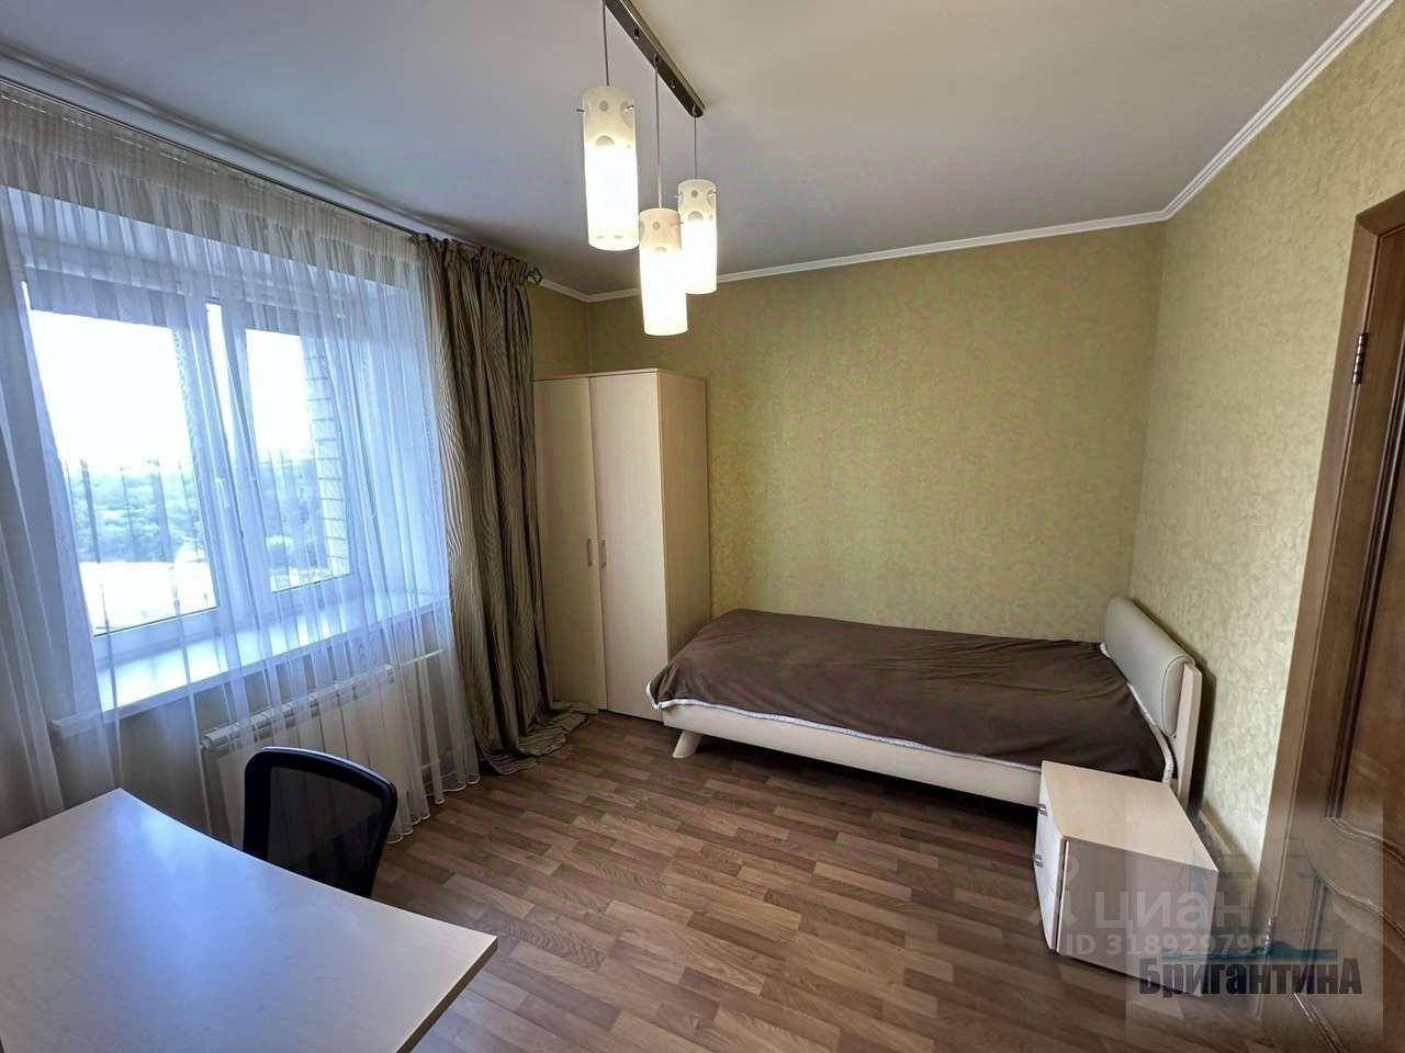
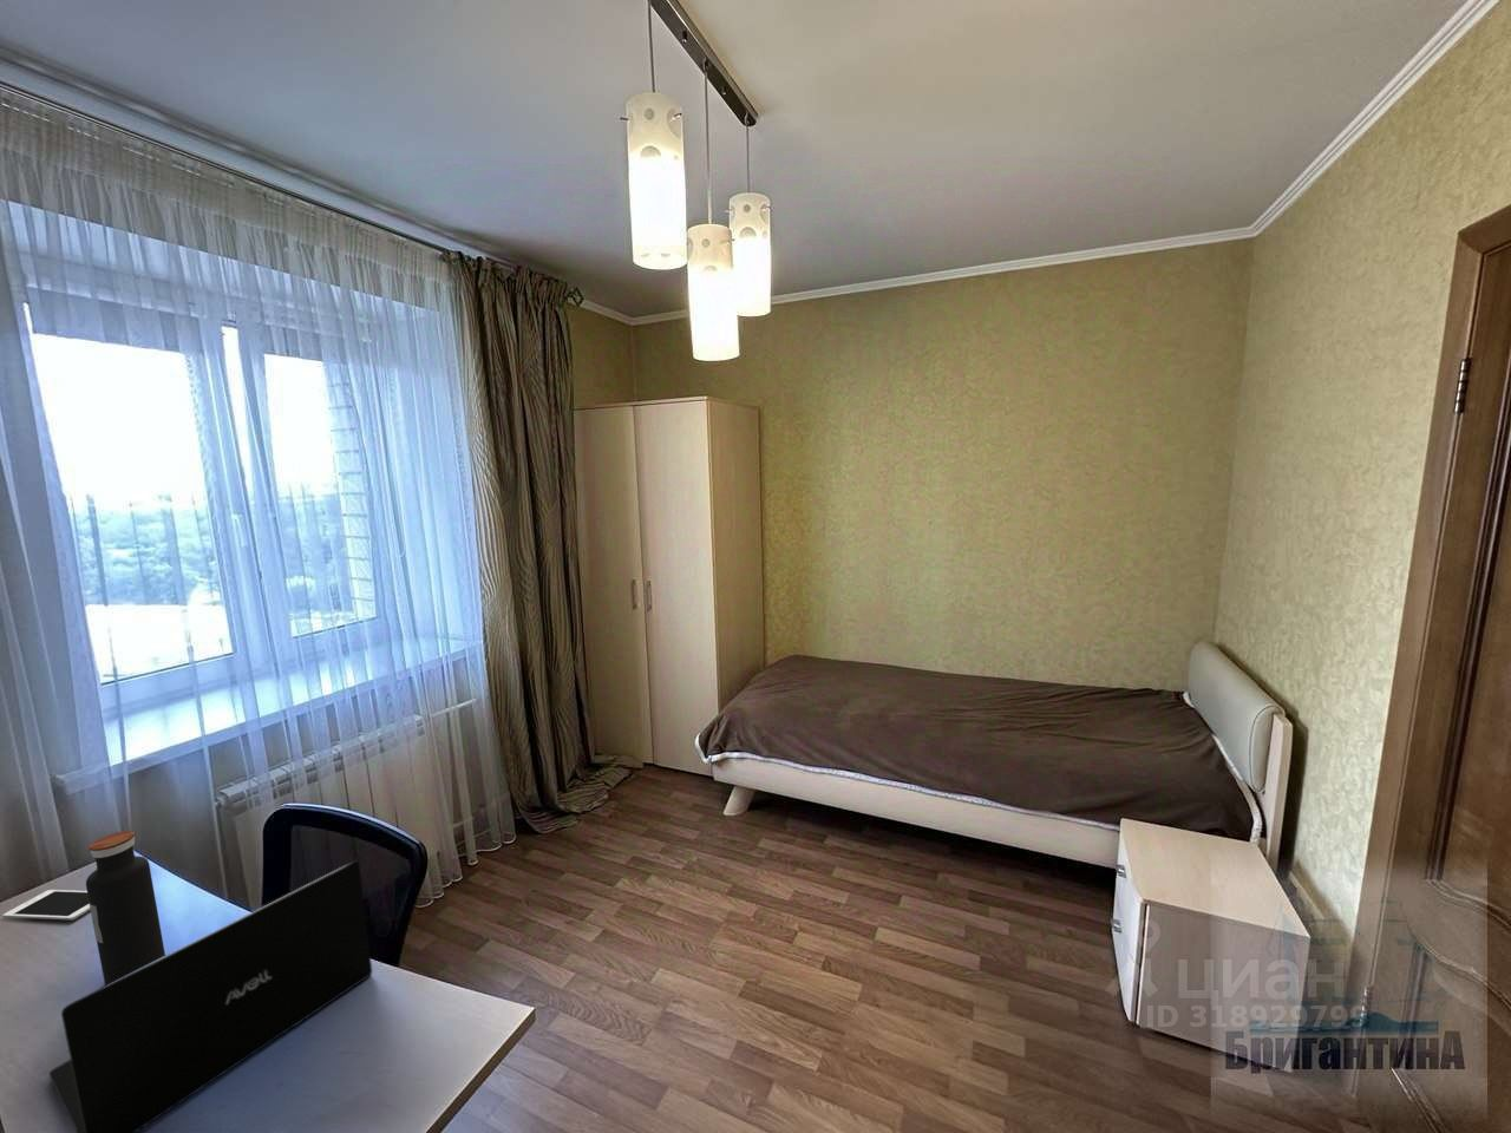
+ water bottle [84,830,167,985]
+ cell phone [2,889,90,920]
+ laptop [49,859,374,1133]
